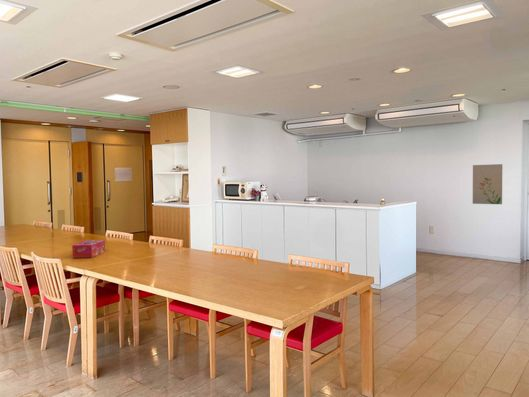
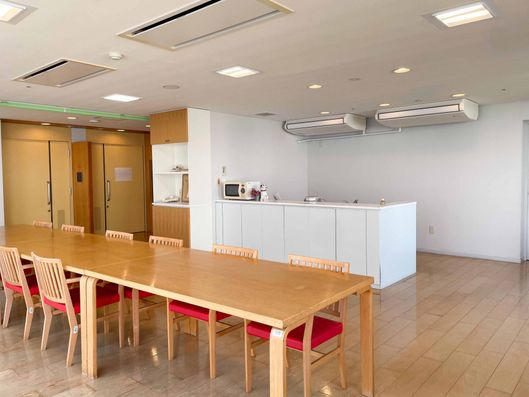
- wall art [472,163,503,205]
- tissue box [71,239,106,259]
